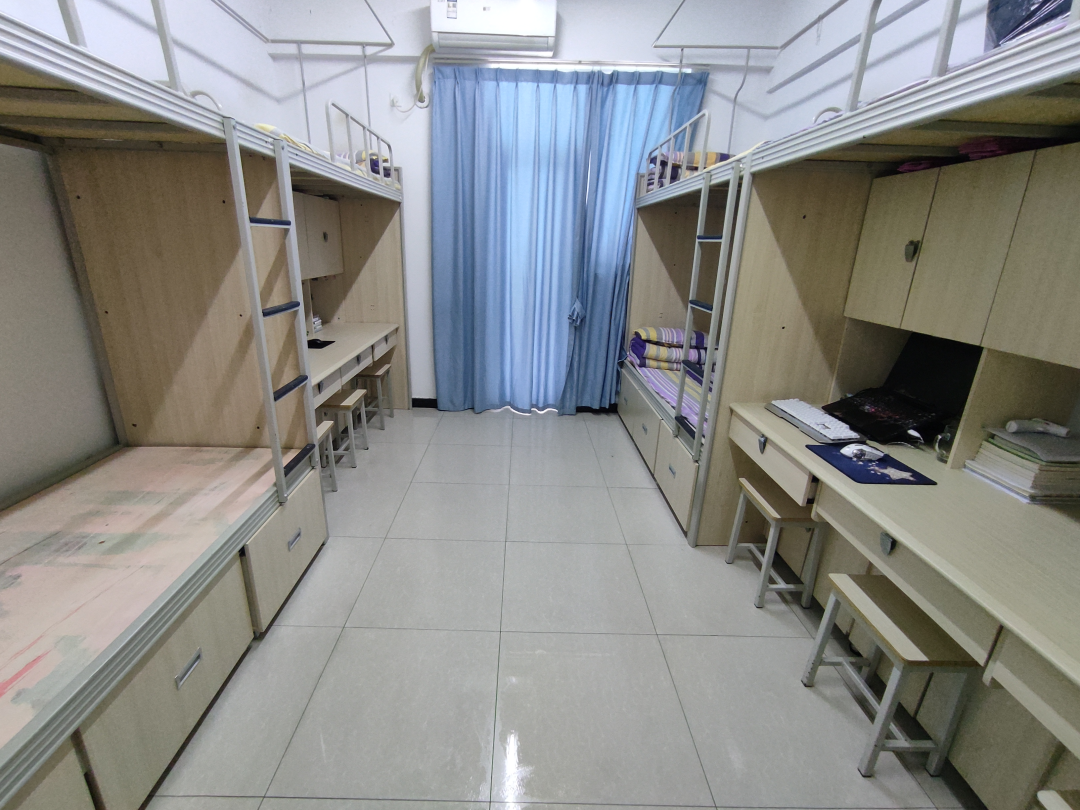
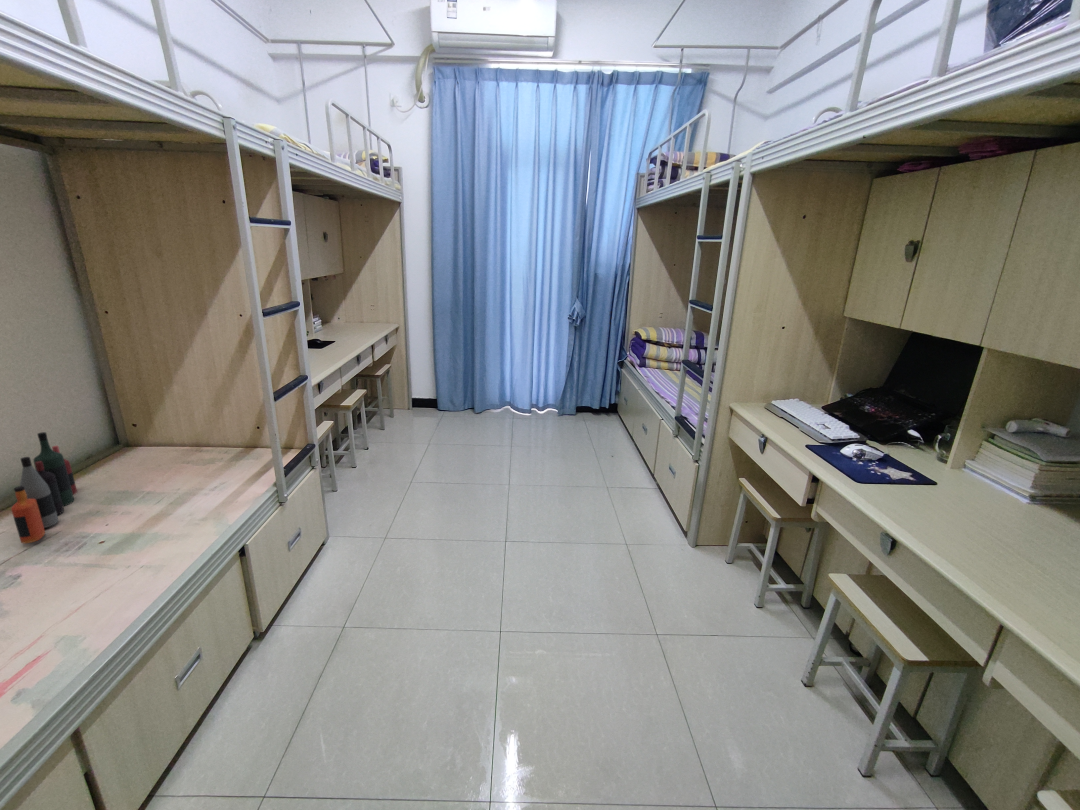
+ bottle collection [10,431,78,544]
